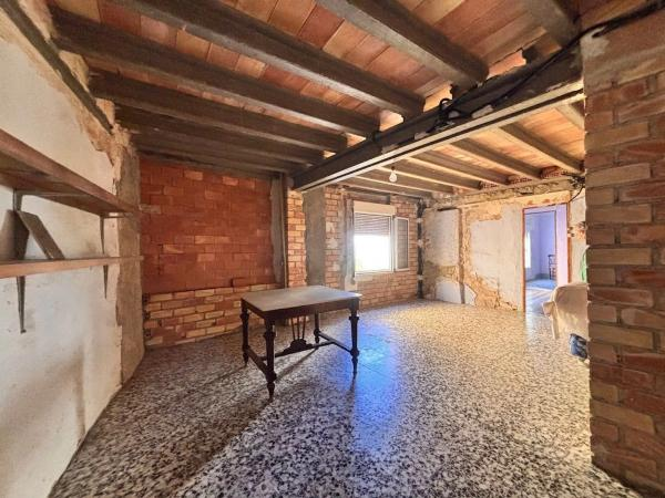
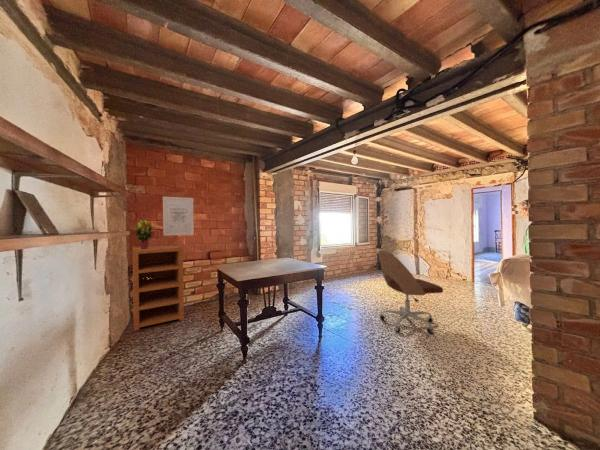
+ office chair [377,249,444,335]
+ potted plant [131,219,156,249]
+ cupboard [132,243,185,332]
+ wall art [162,196,195,237]
